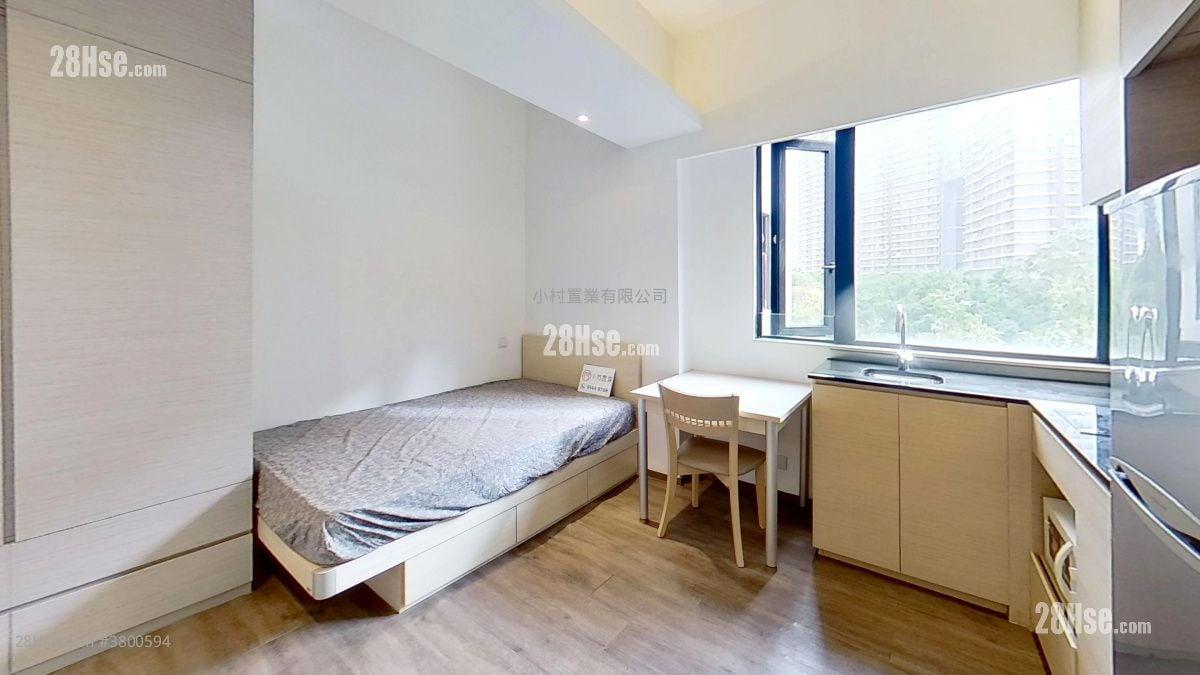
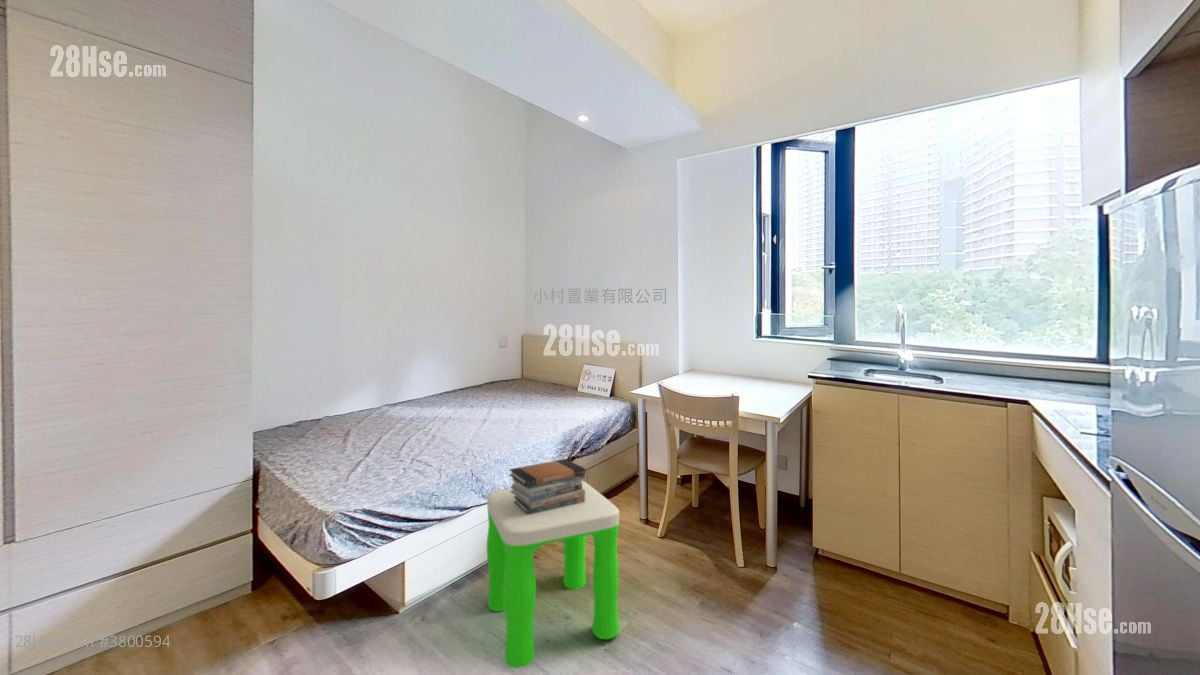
+ stool [486,480,620,669]
+ book stack [508,458,586,515]
